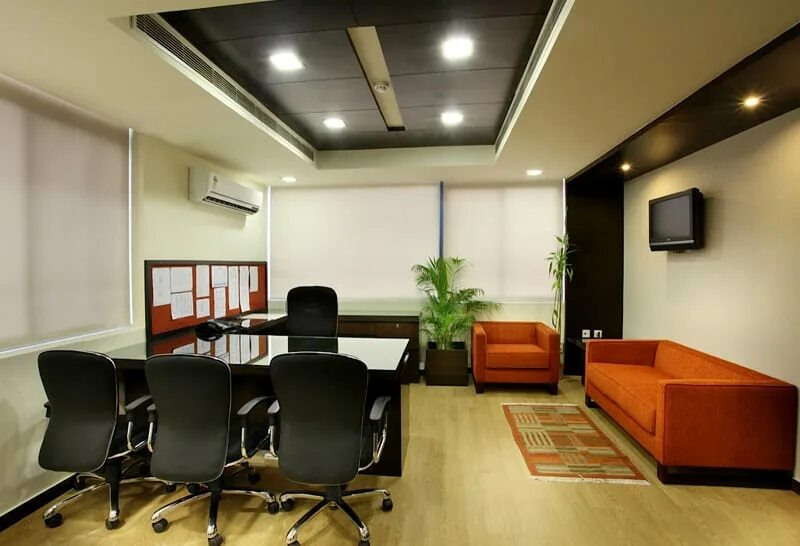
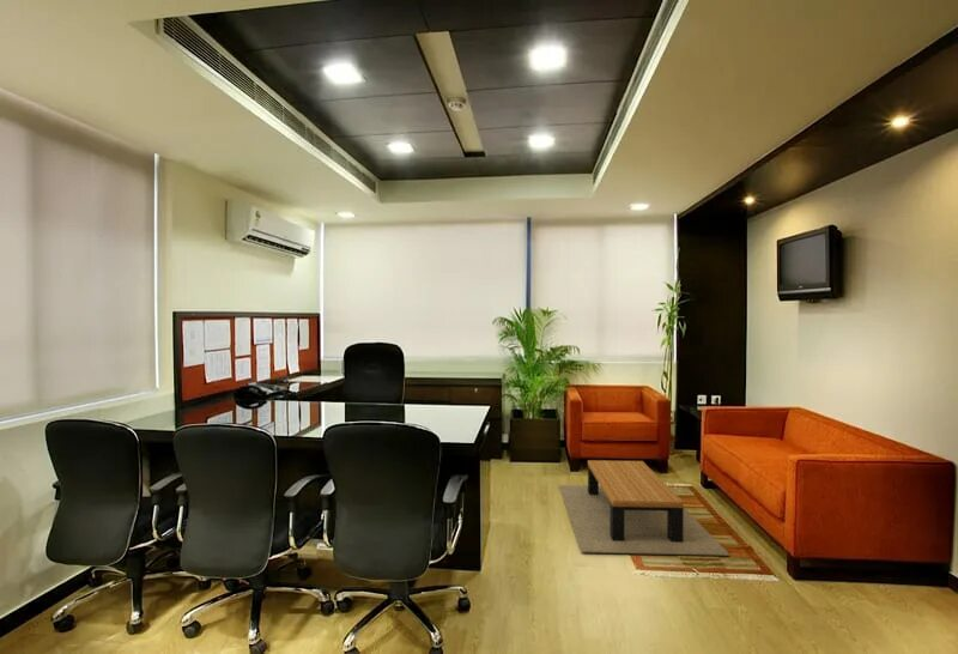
+ coffee table [557,459,730,557]
